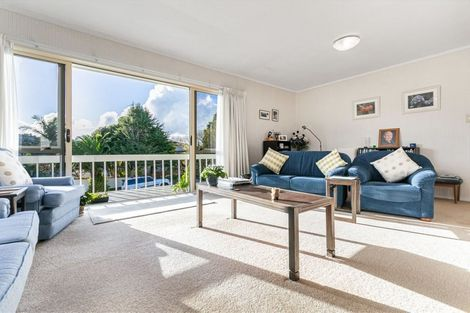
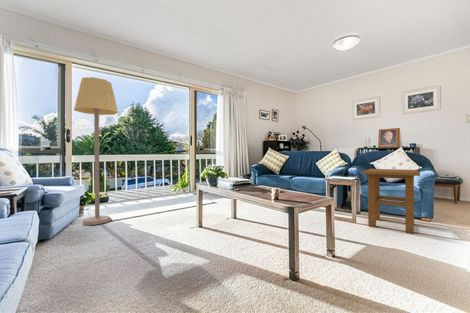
+ lamp [73,76,119,226]
+ side table [361,168,421,234]
